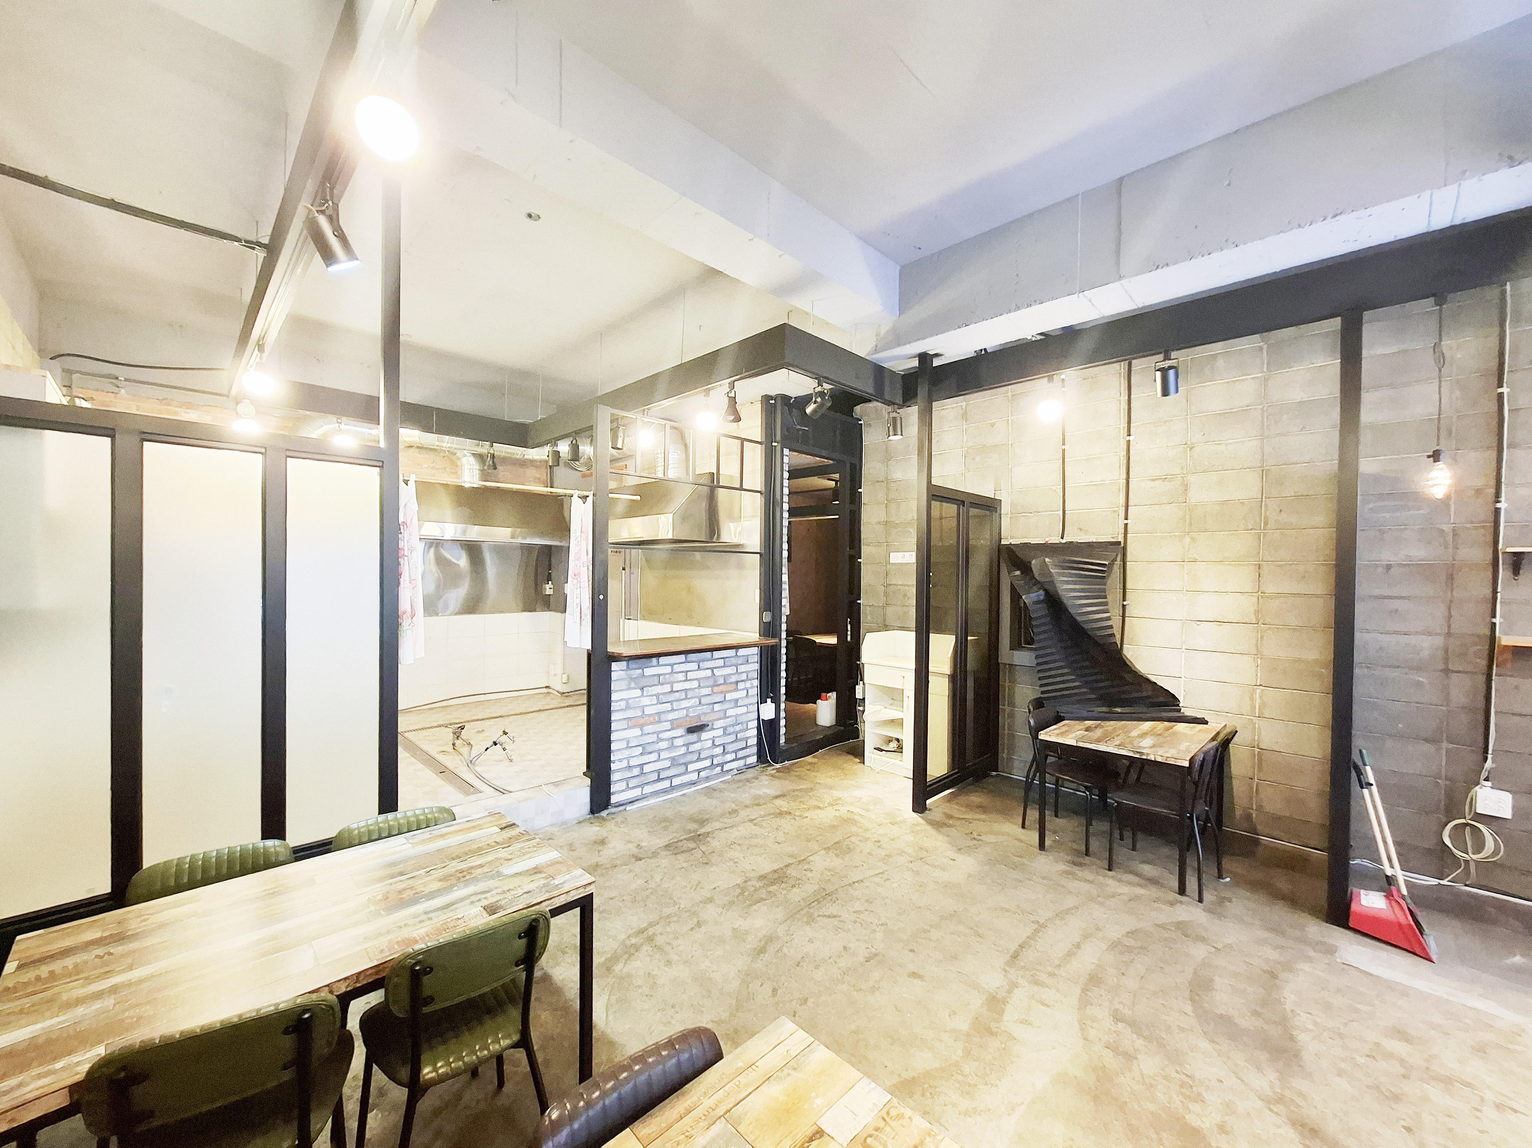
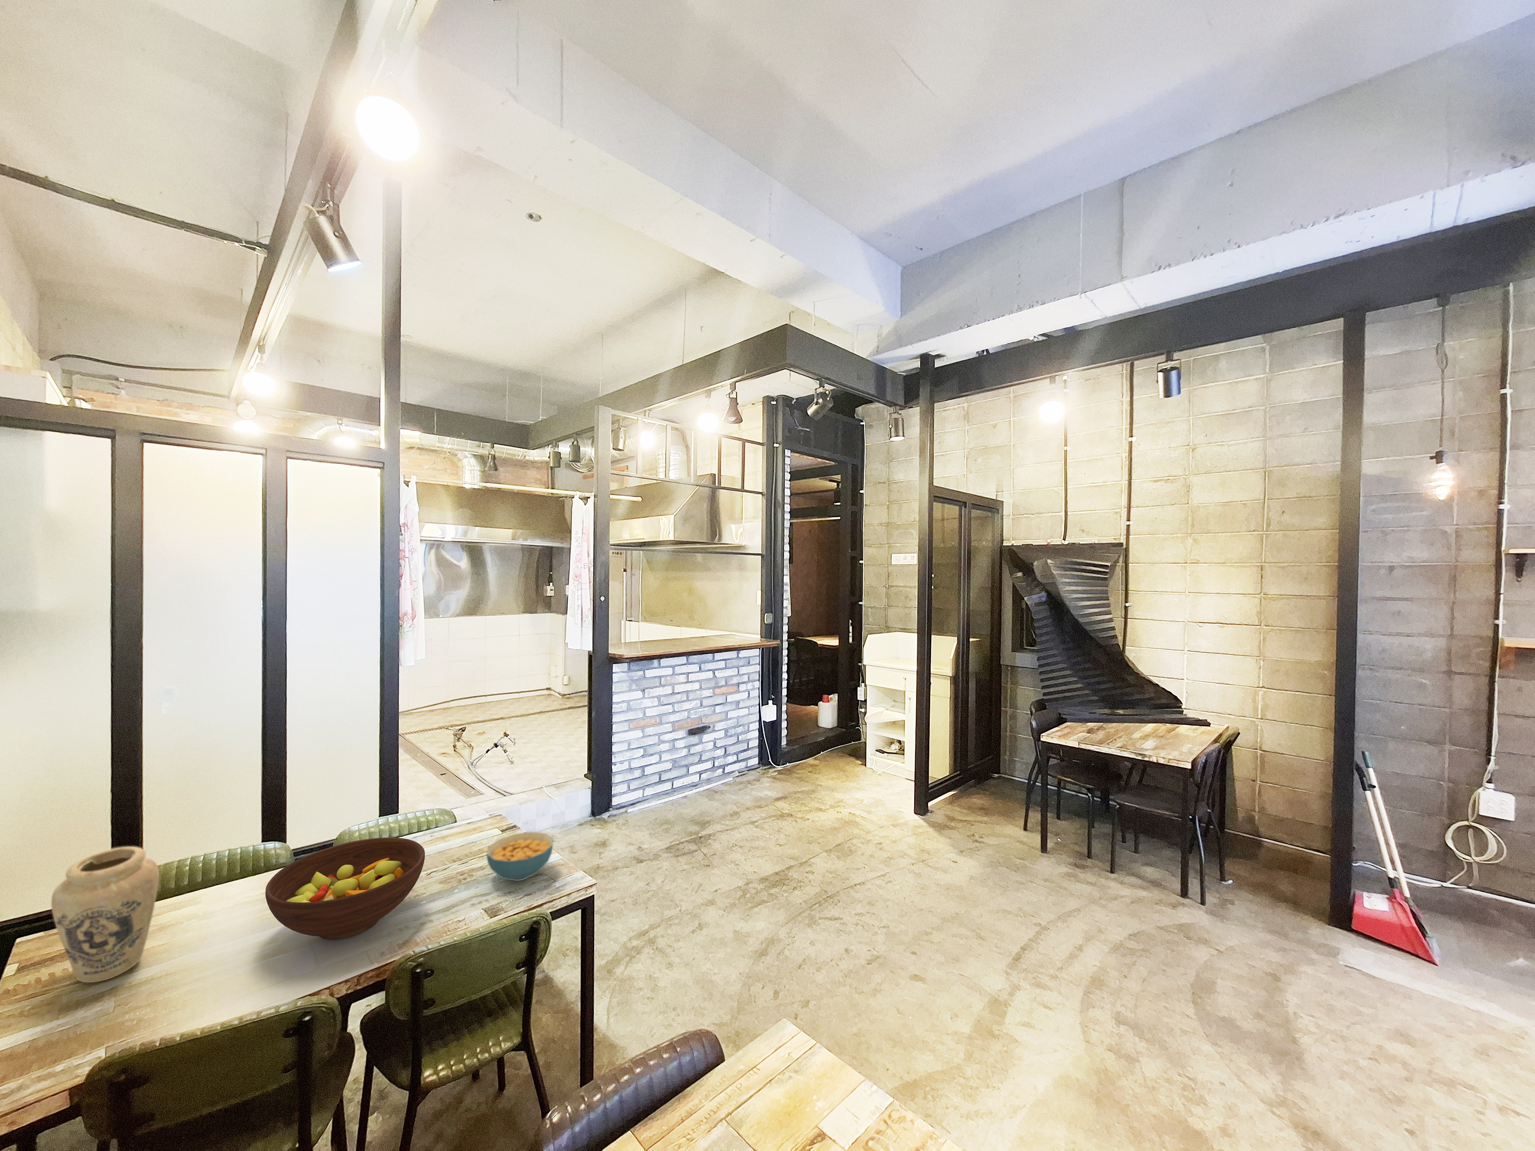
+ cereal bowl [486,832,554,881]
+ vase [51,846,160,983]
+ fruit bowl [265,838,425,941]
